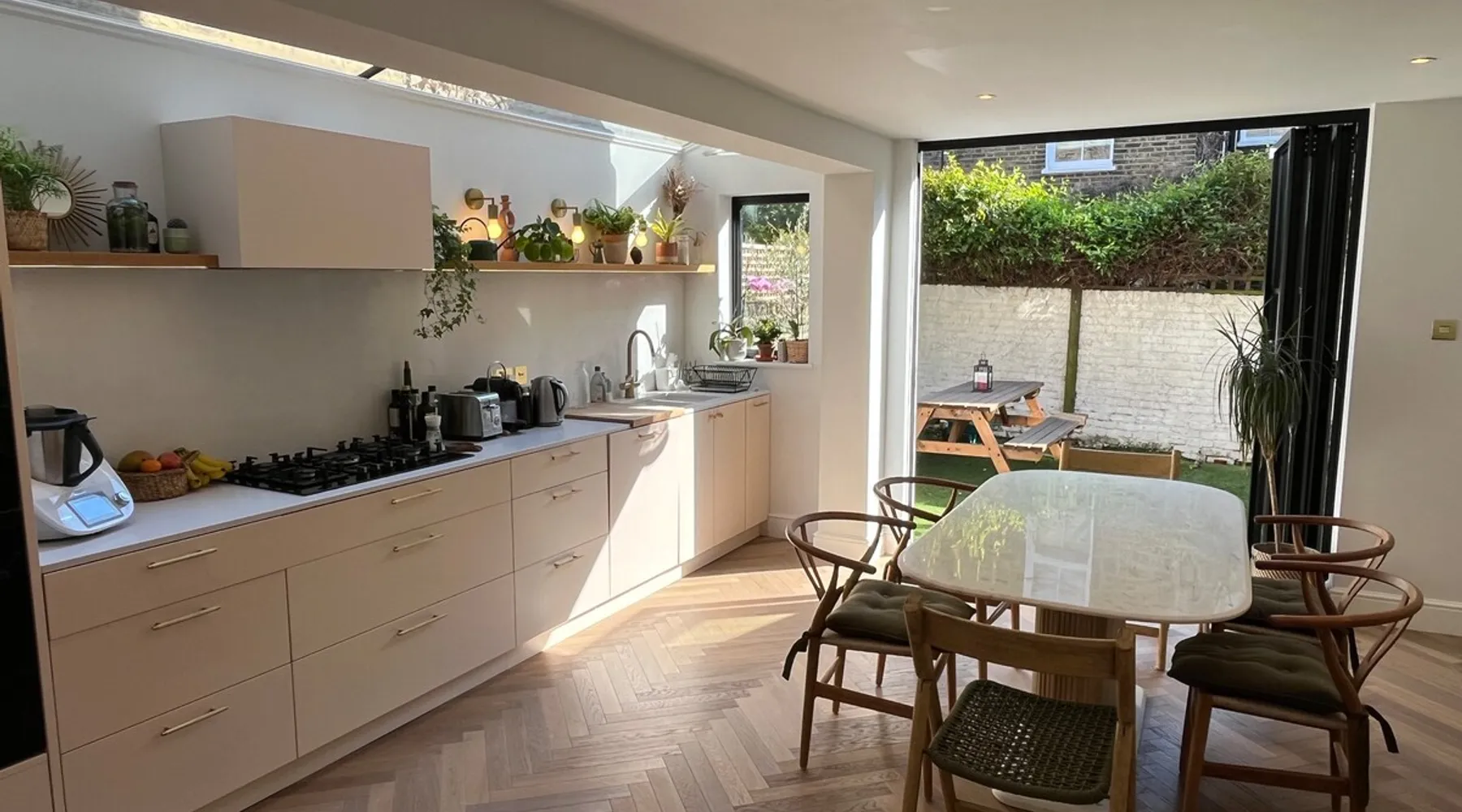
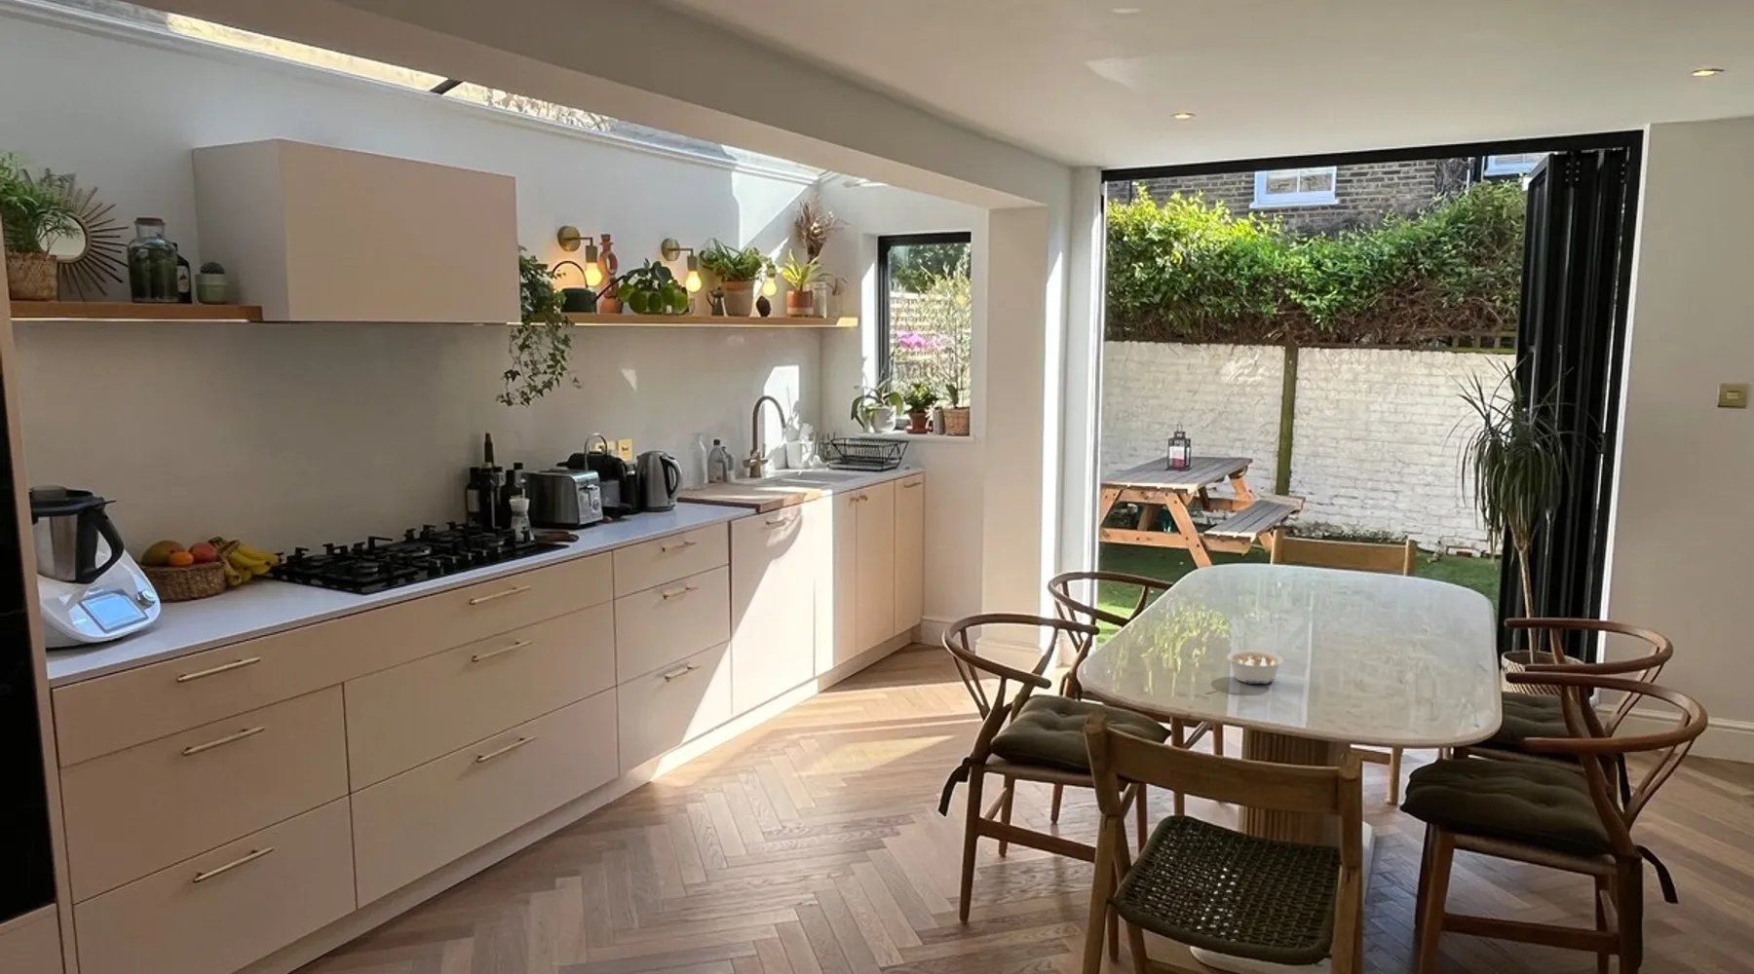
+ legume [1225,650,1285,685]
